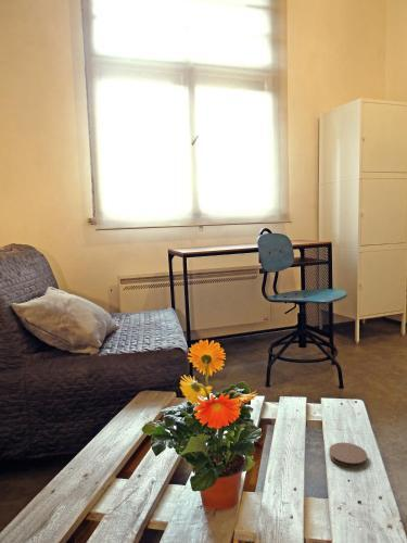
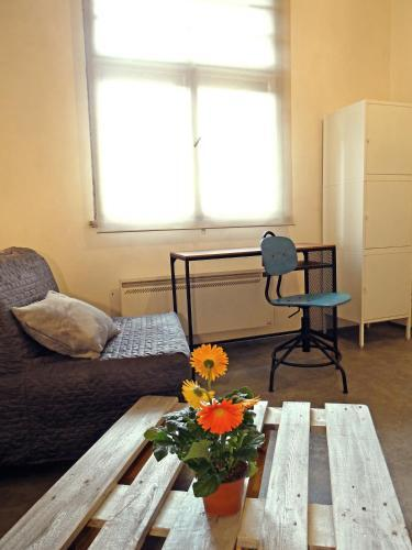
- coaster [328,442,368,469]
